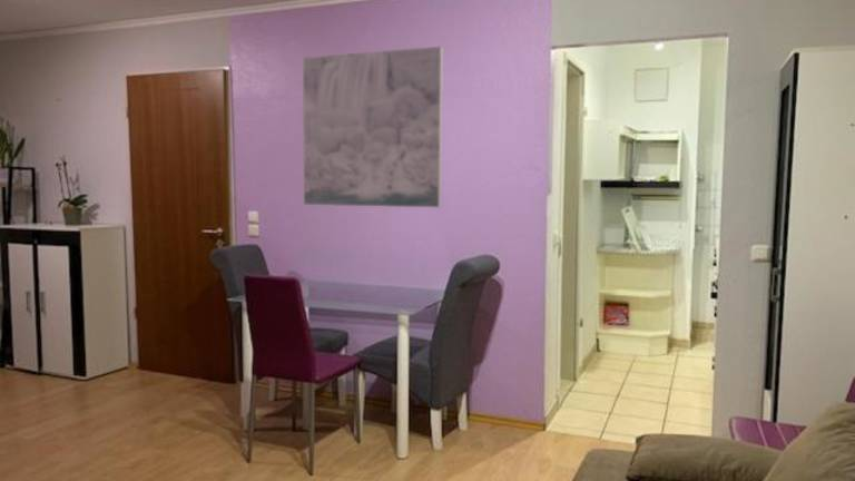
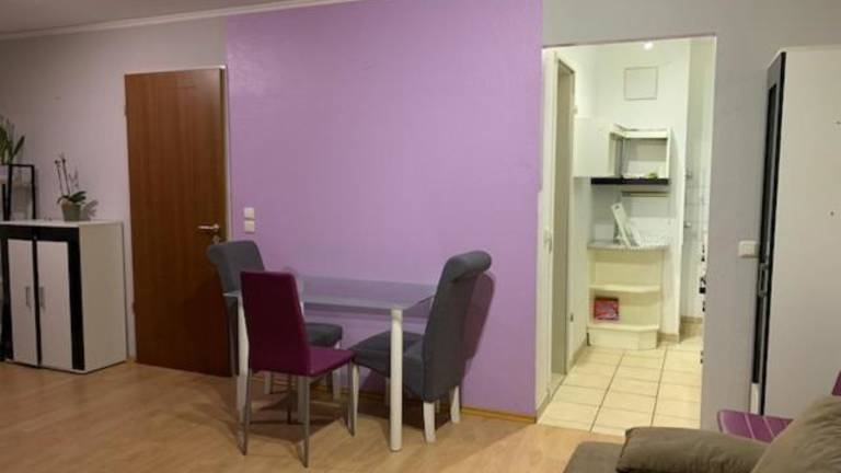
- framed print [302,46,444,208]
